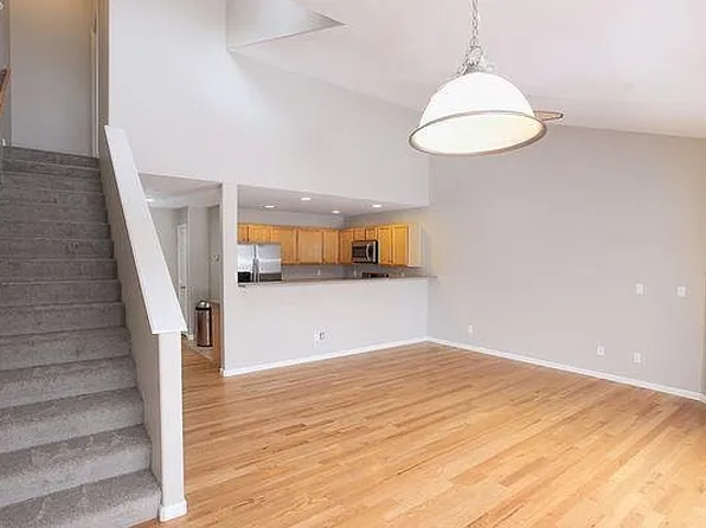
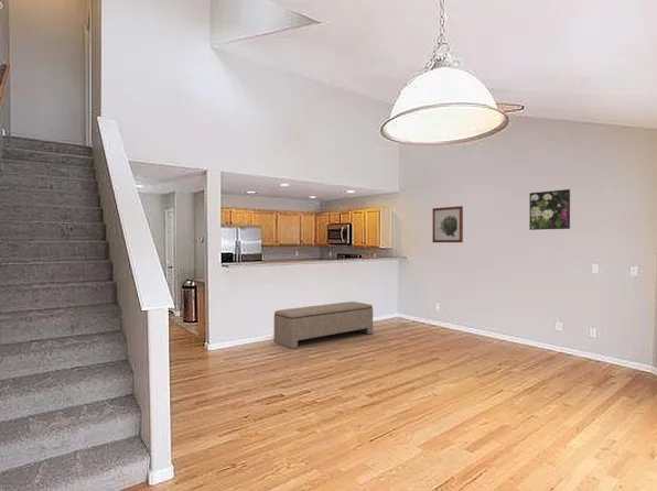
+ wall art [431,205,464,243]
+ bench [273,301,374,350]
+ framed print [528,188,571,231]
